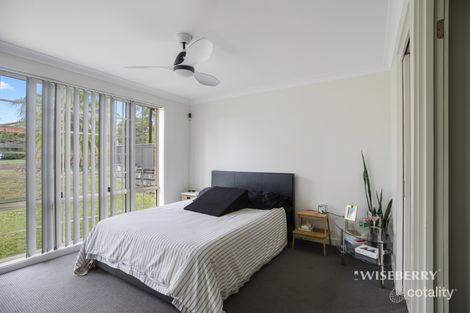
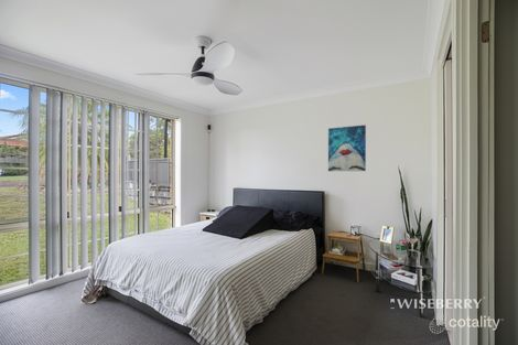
+ wall art [327,125,367,172]
